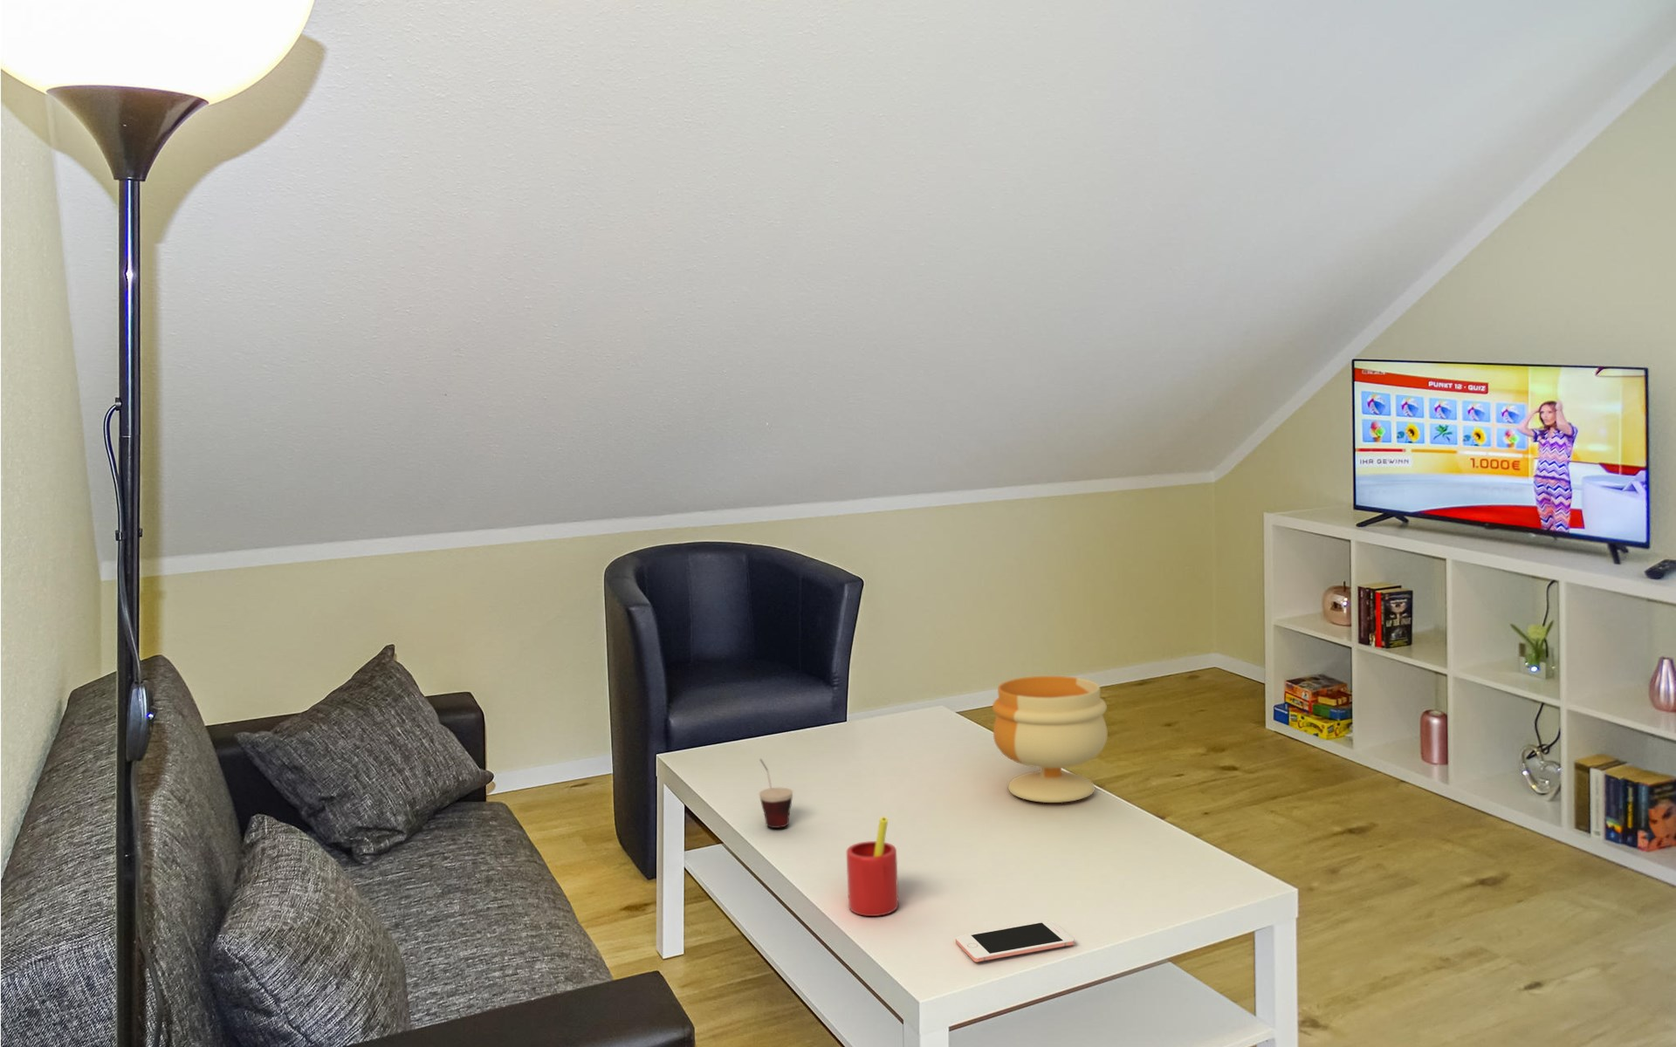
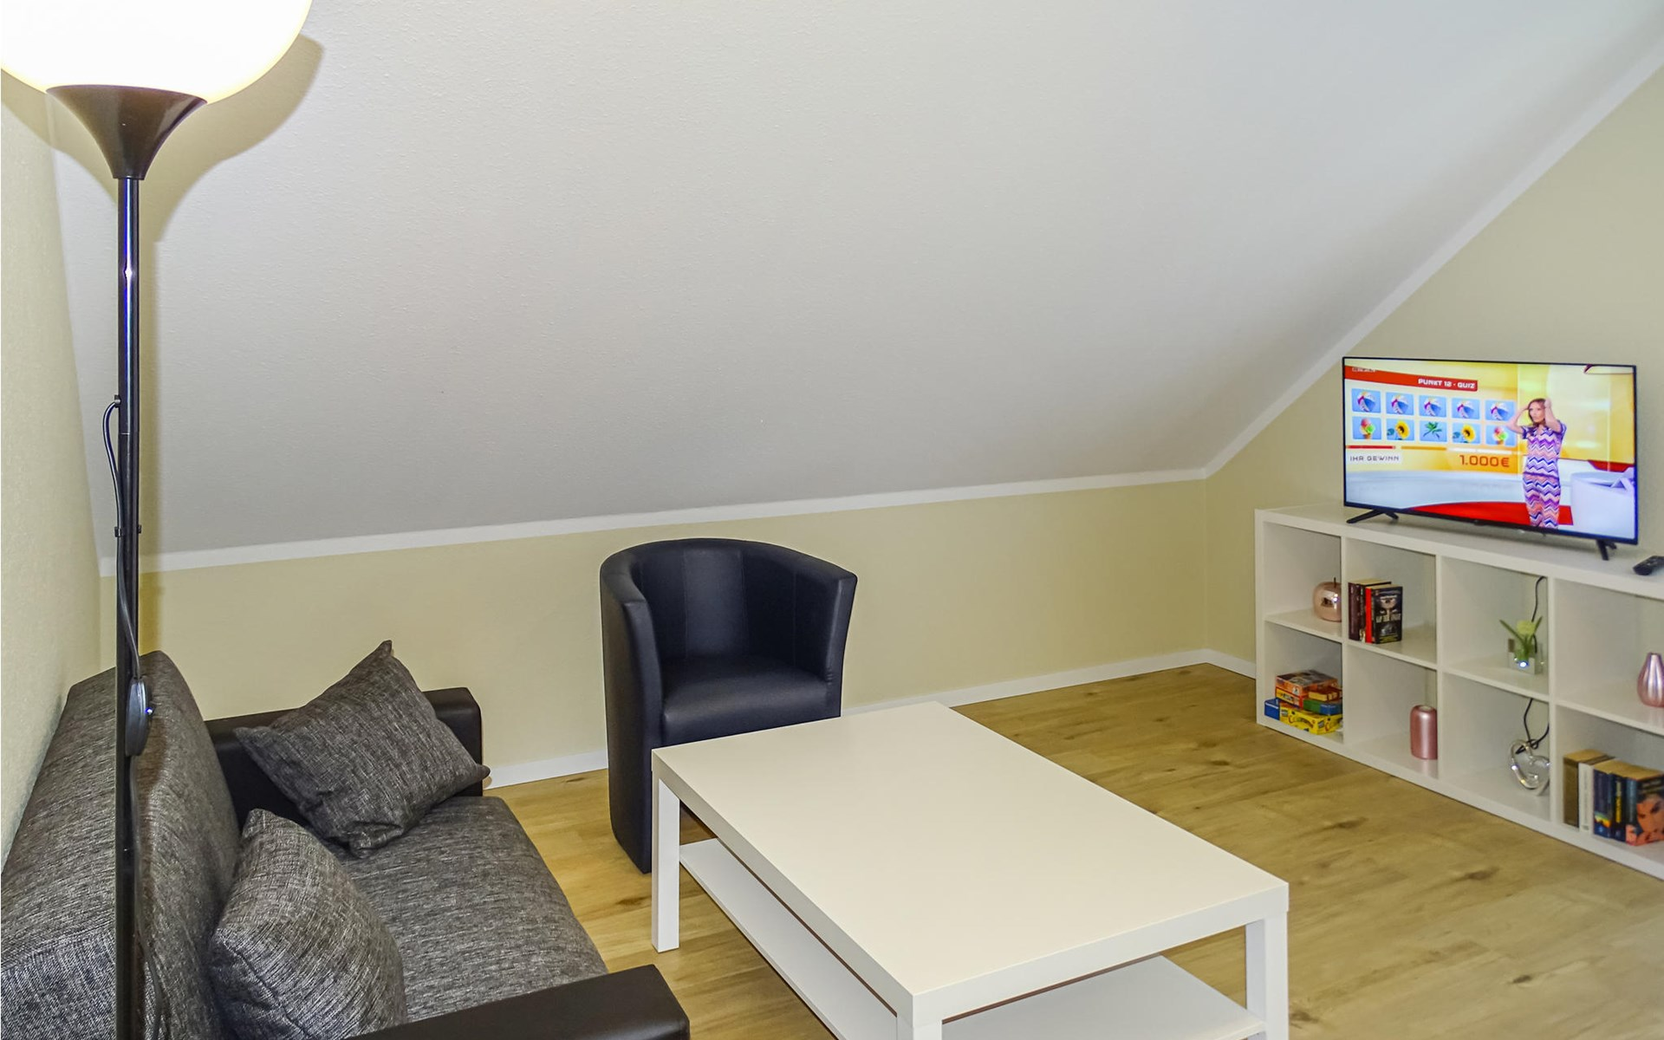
- footed bowl [992,675,1109,803]
- straw [846,815,899,917]
- cell phone [954,919,1075,964]
- cup [759,759,794,829]
